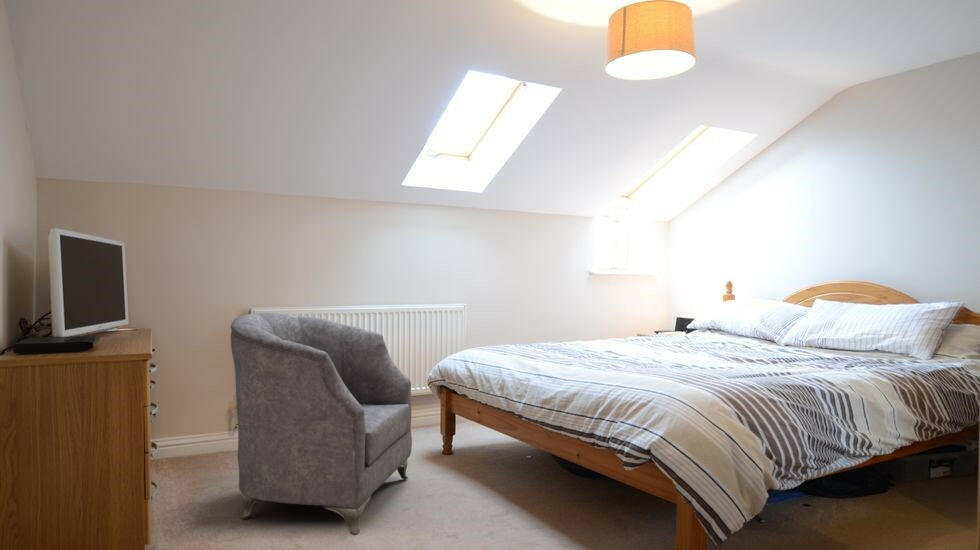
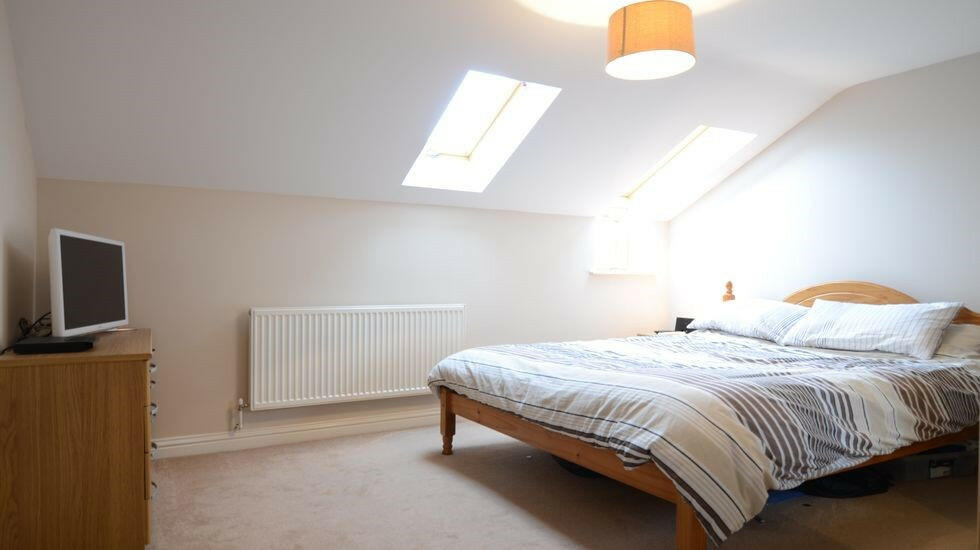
- armchair [230,312,413,536]
